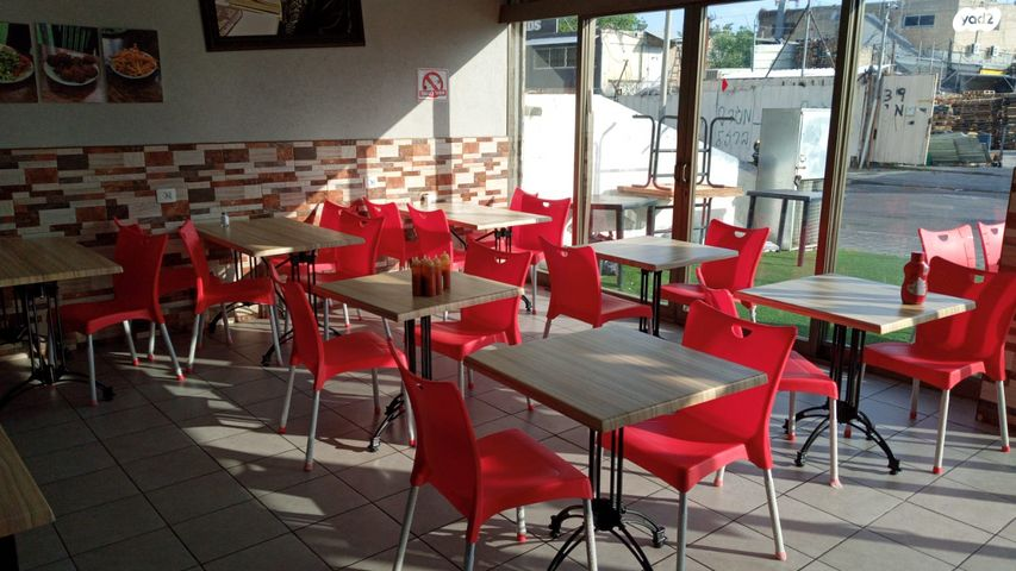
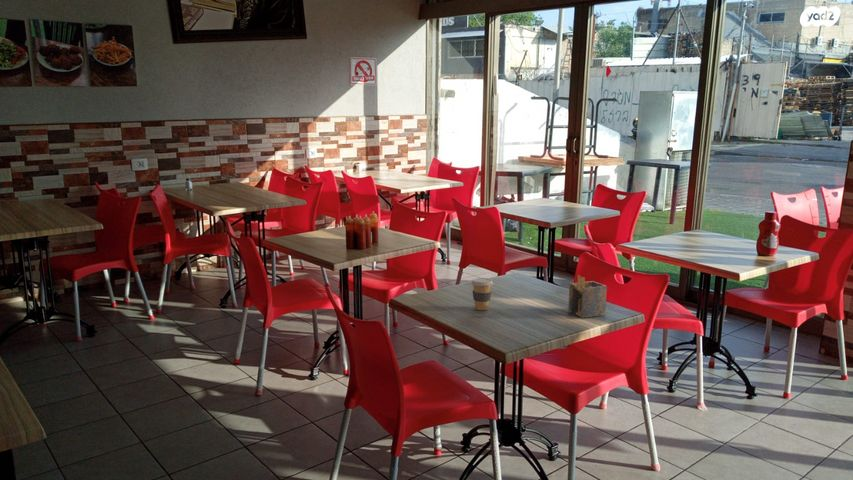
+ coffee cup [470,277,494,311]
+ napkin holder [567,274,608,319]
